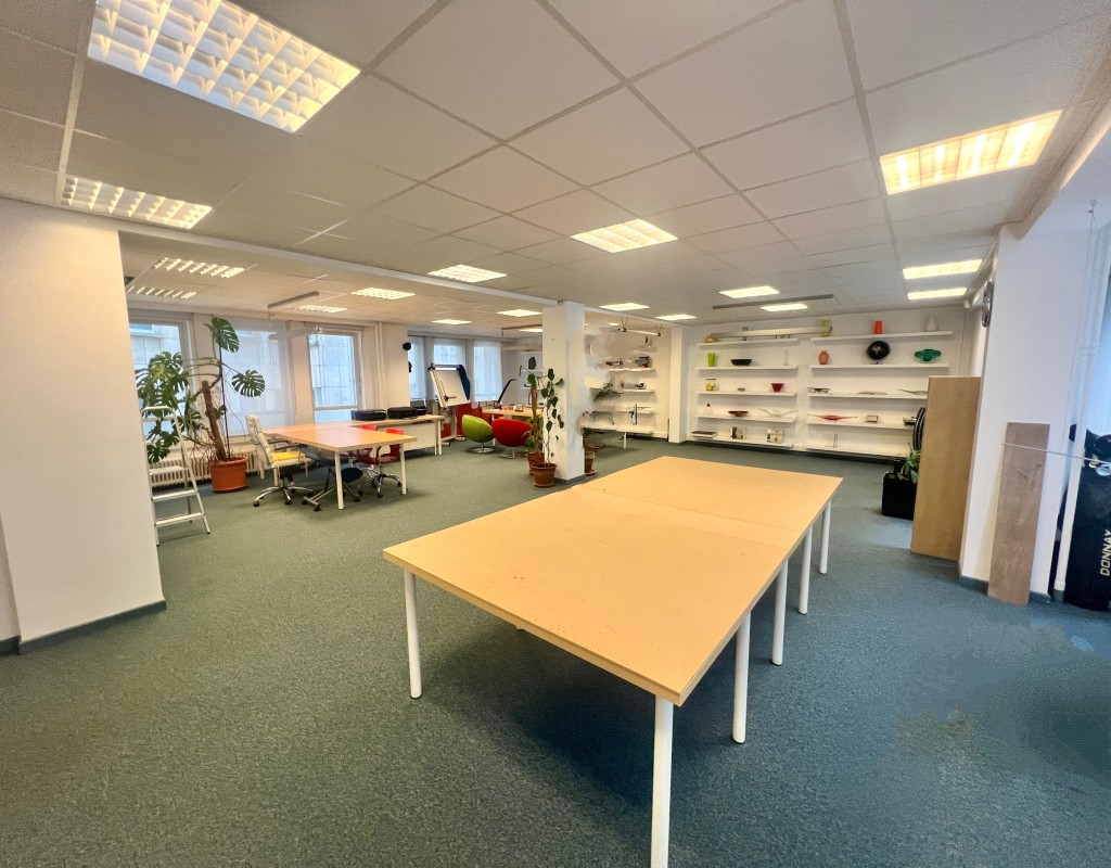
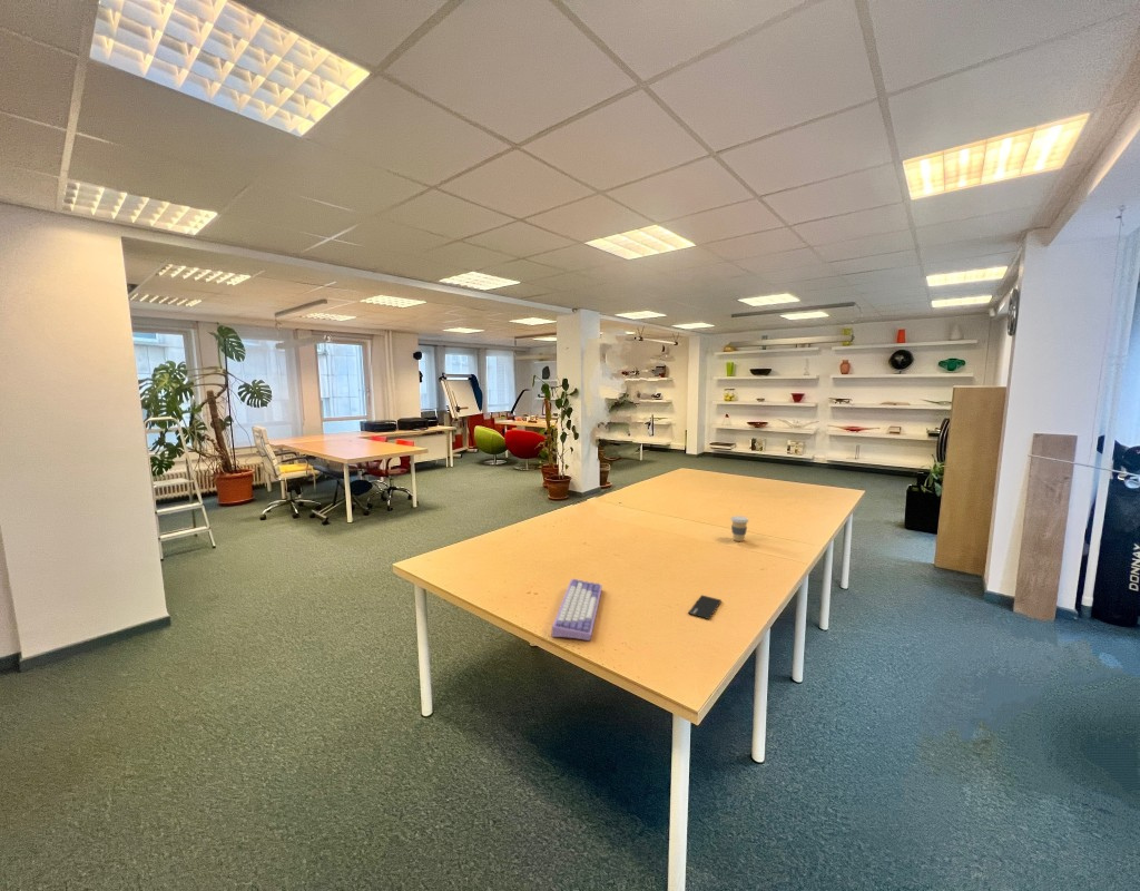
+ coffee cup [729,515,749,542]
+ keyboard [550,578,603,642]
+ smartphone [687,594,723,620]
